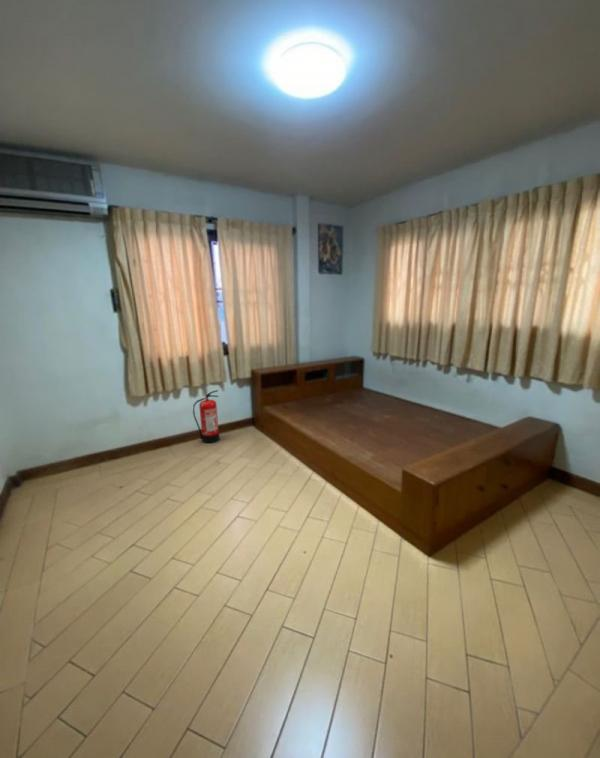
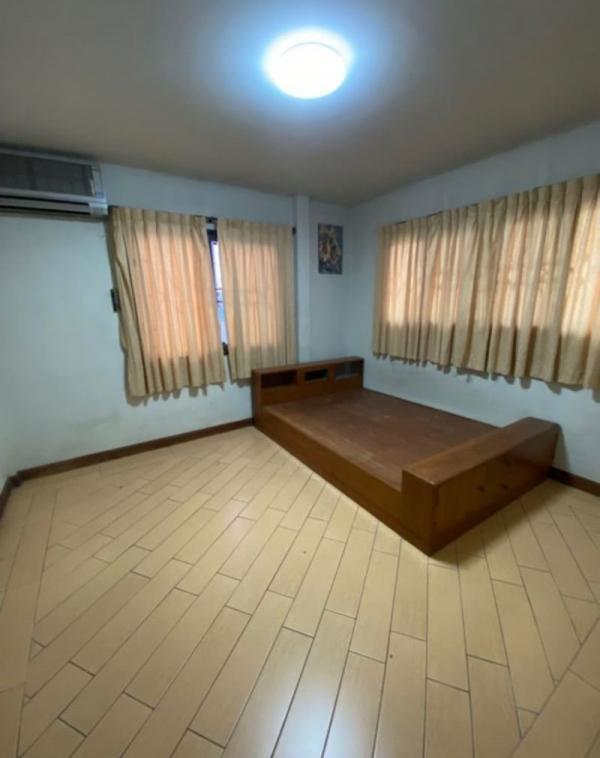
- fire extinguisher [192,389,221,444]
